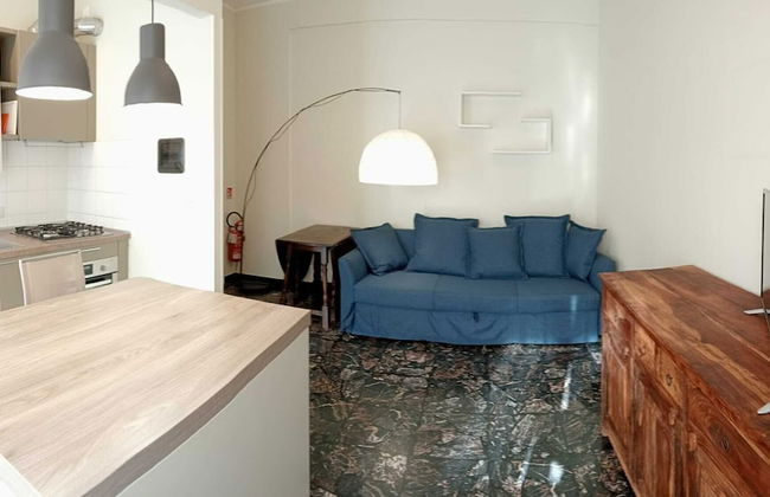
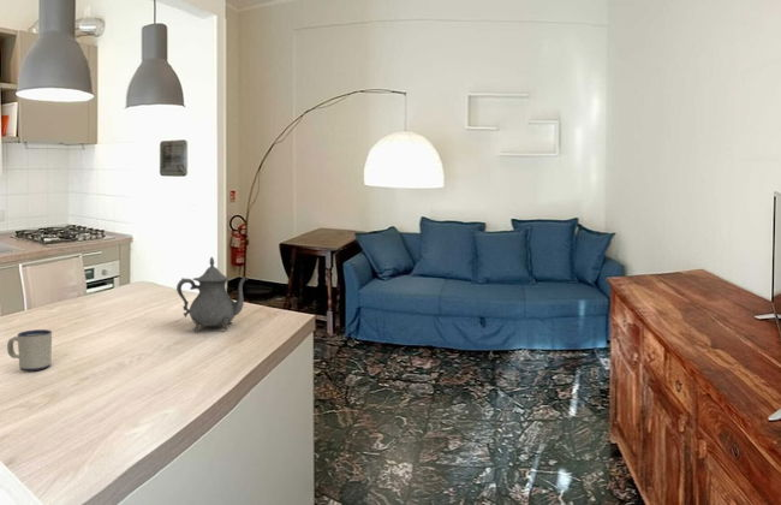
+ mug [6,328,53,372]
+ teapot [175,256,249,332]
